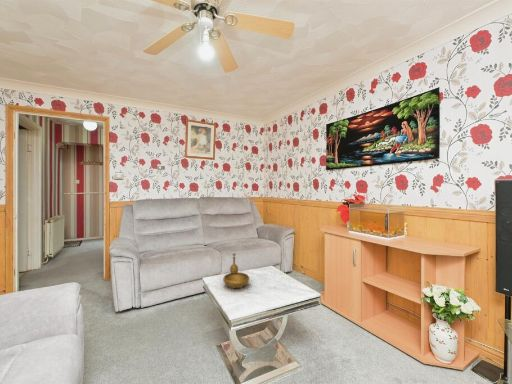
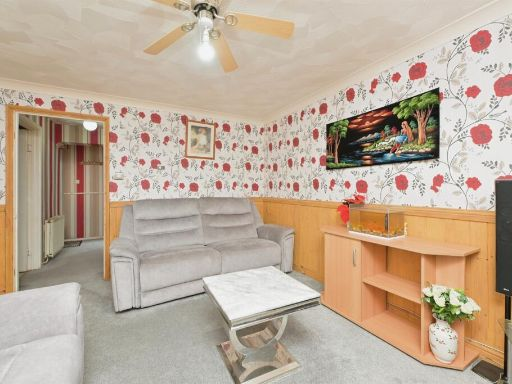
- decorative bowl [222,252,250,289]
